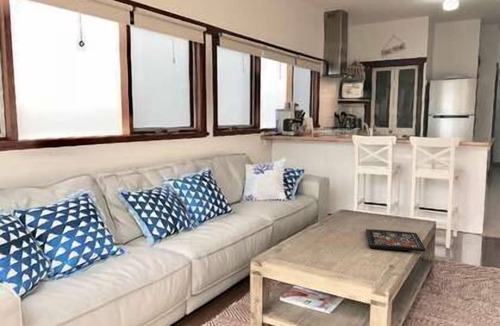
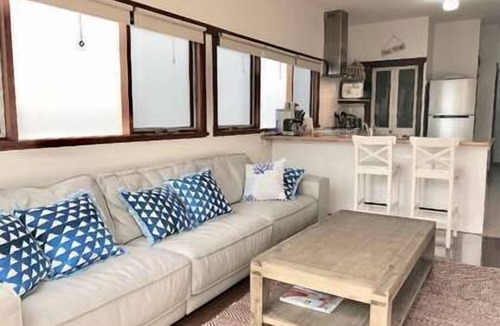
- decorative tray [365,228,427,253]
